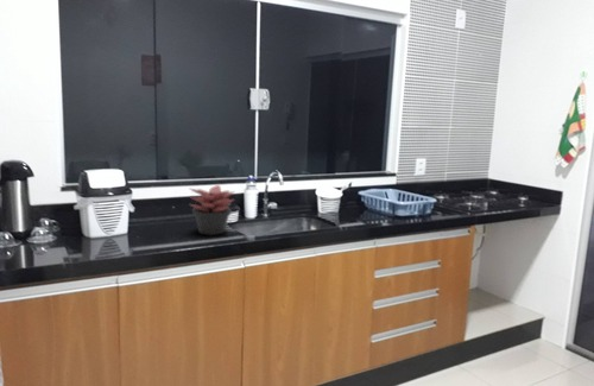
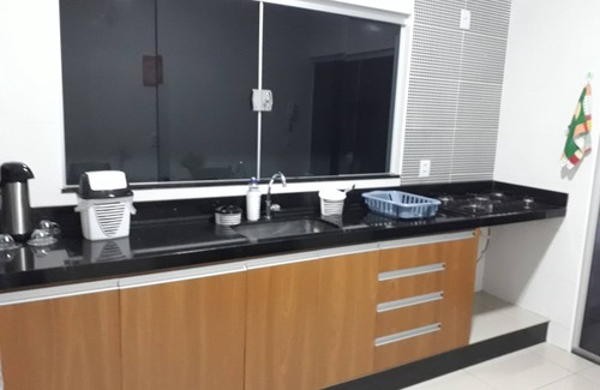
- succulent plant [188,184,235,236]
